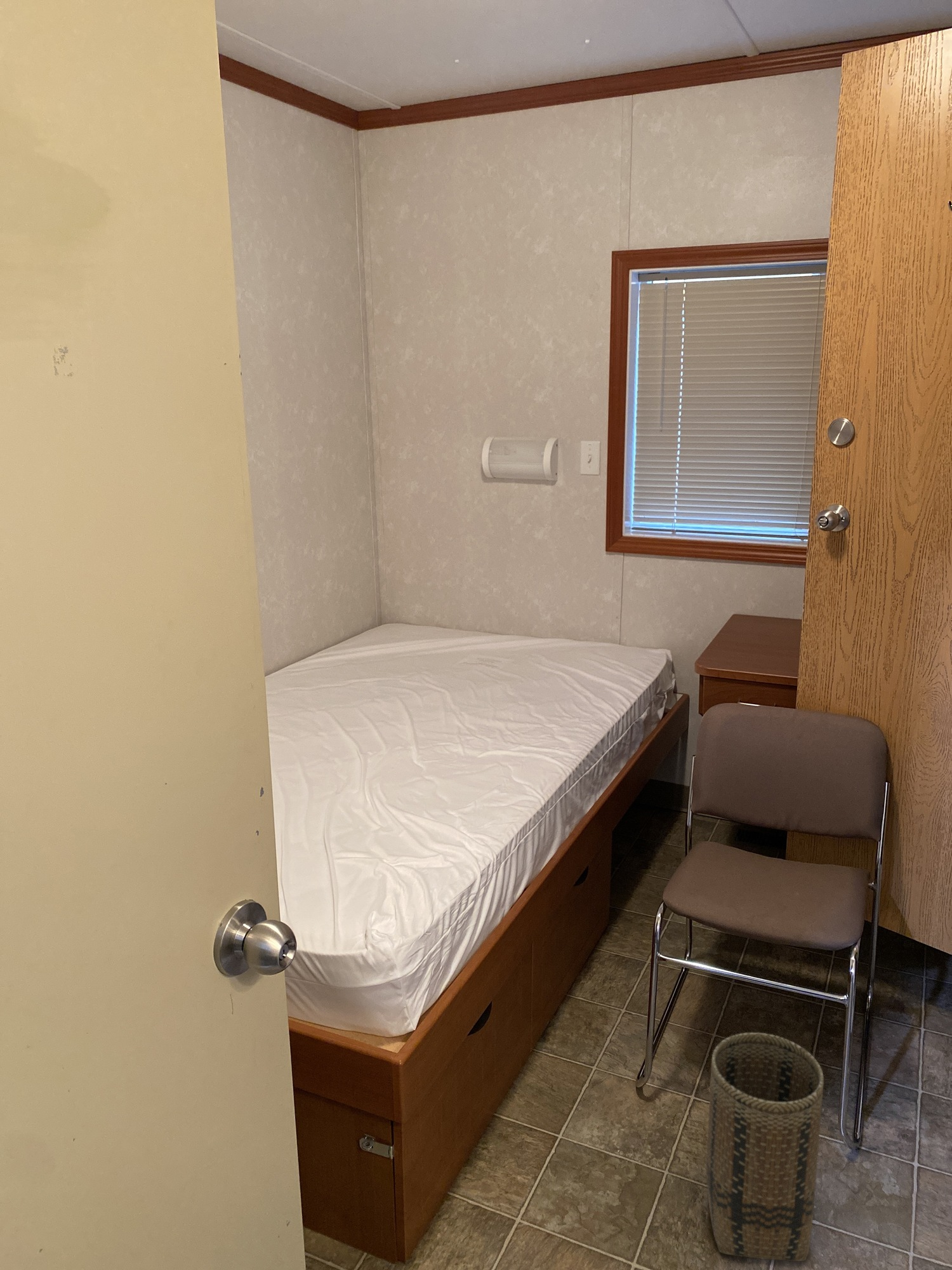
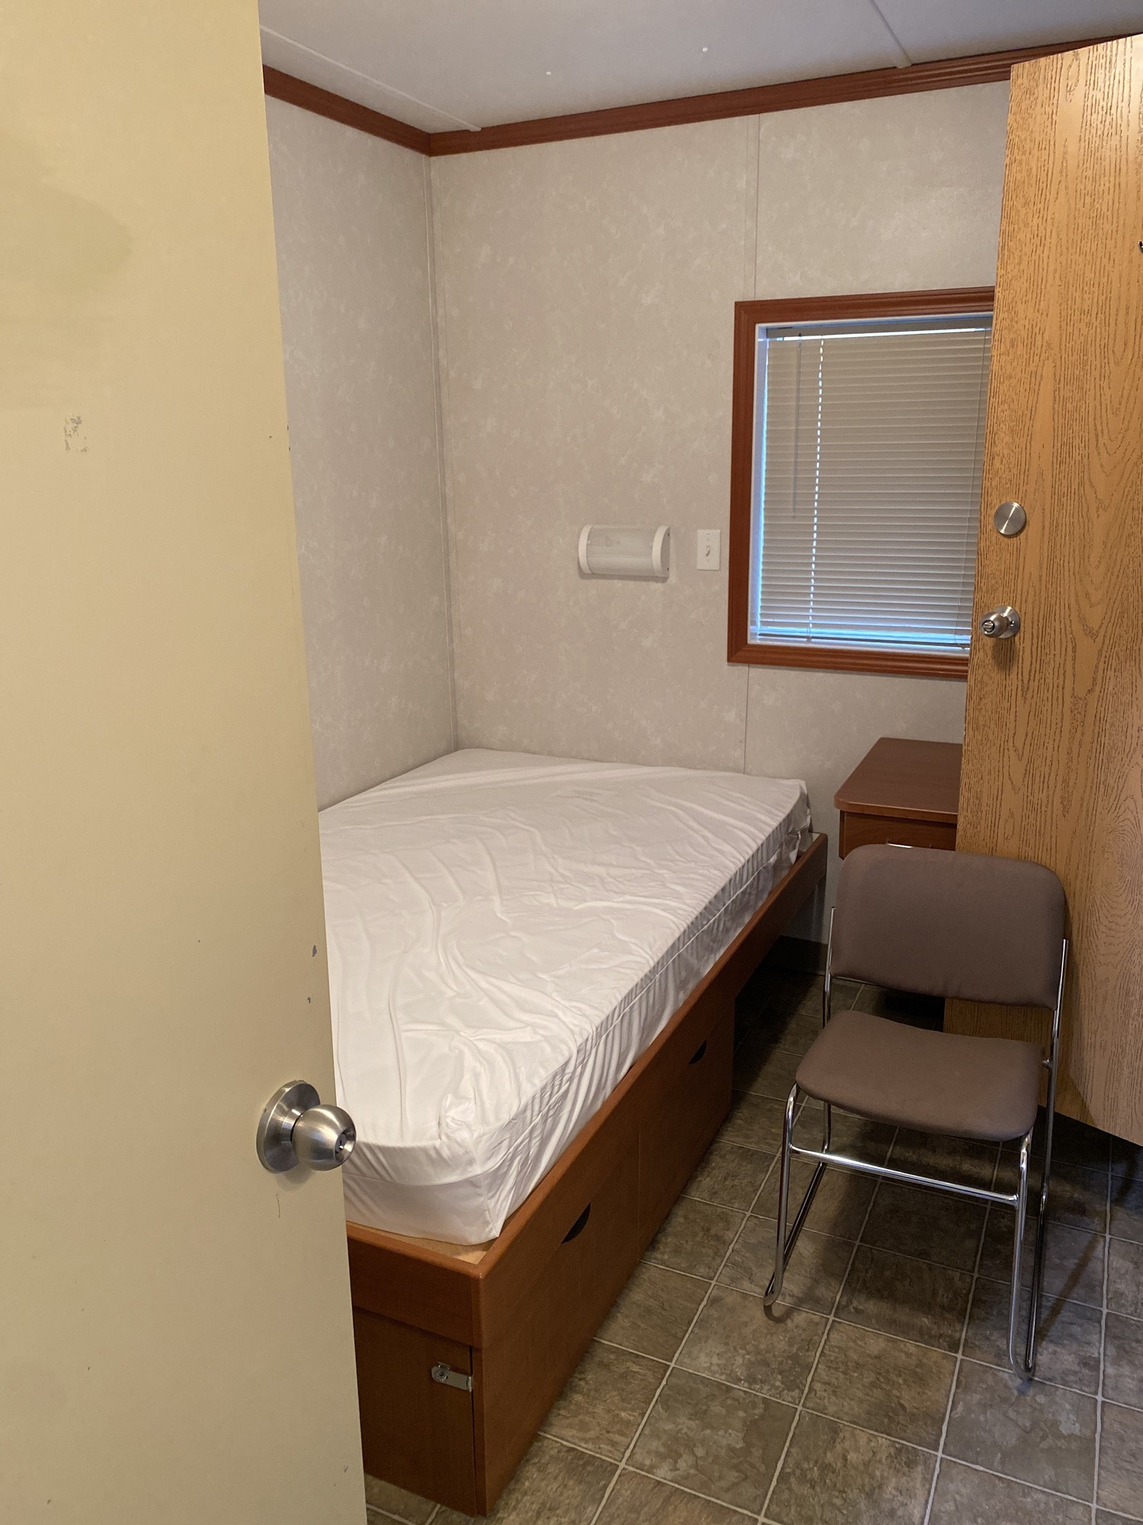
- basket [706,1032,824,1262]
